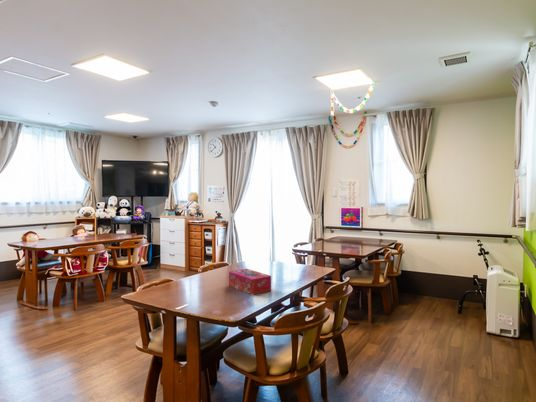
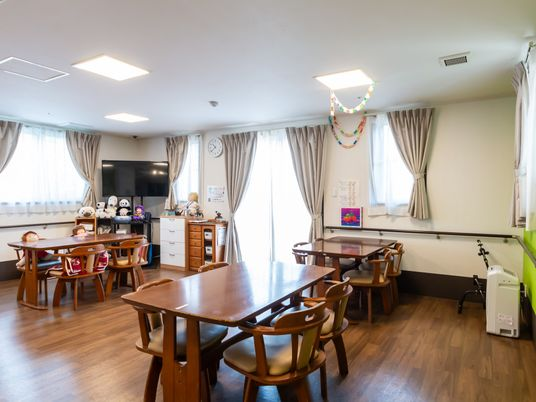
- tissue box [228,268,272,296]
